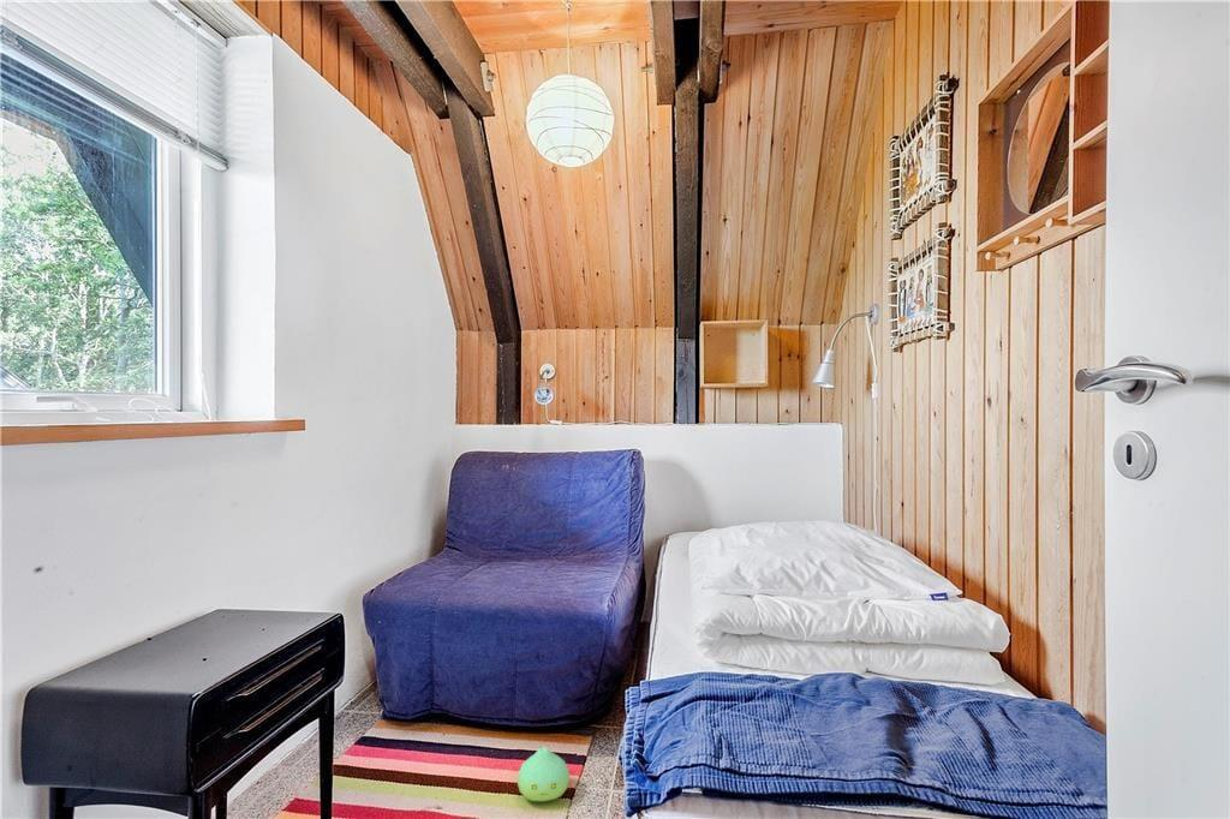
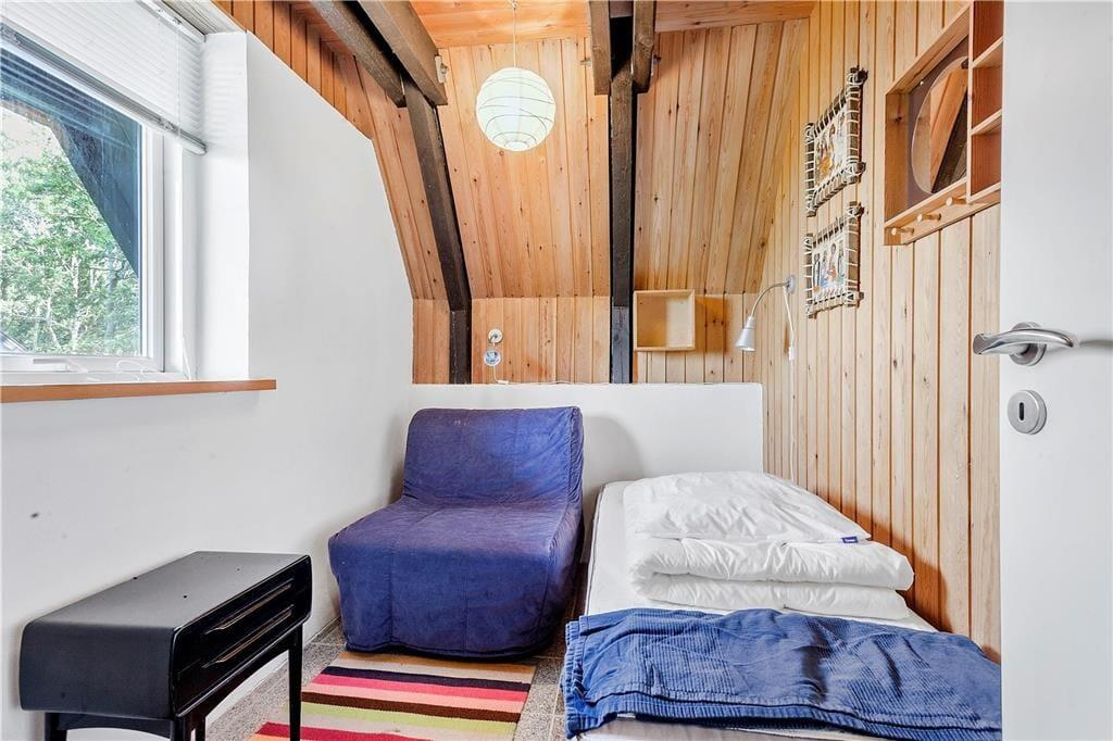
- plush toy [515,746,571,802]
